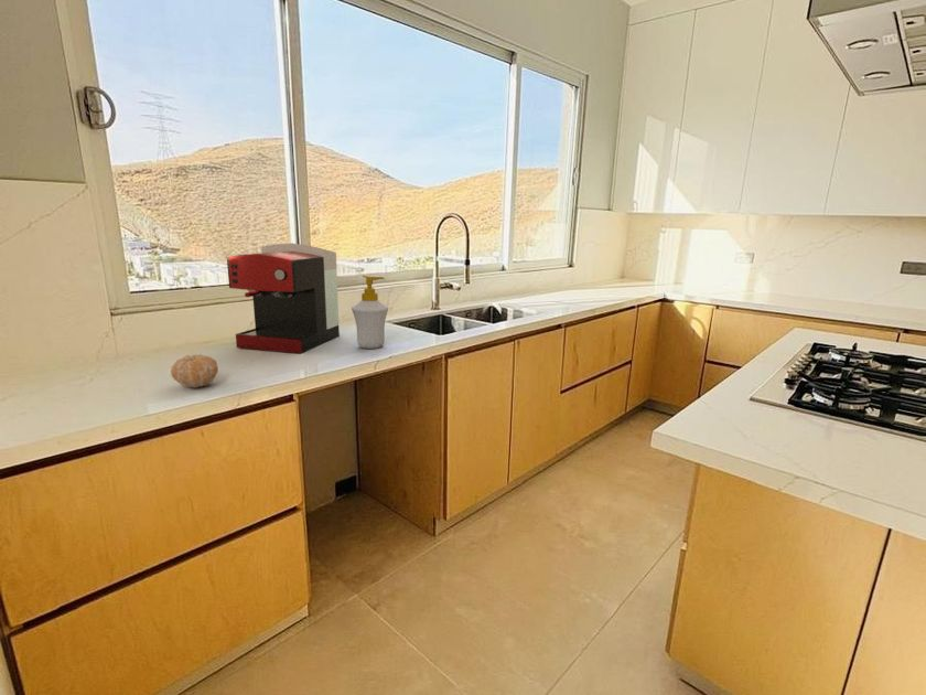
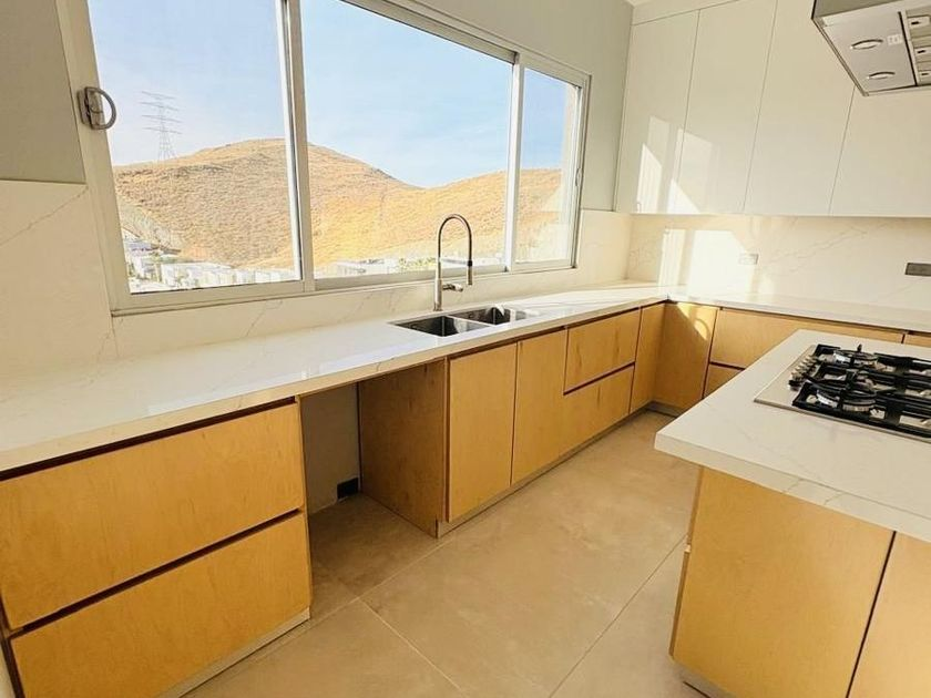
- coffee maker [226,242,341,354]
- fruit [170,353,219,388]
- soap bottle [351,275,389,350]
